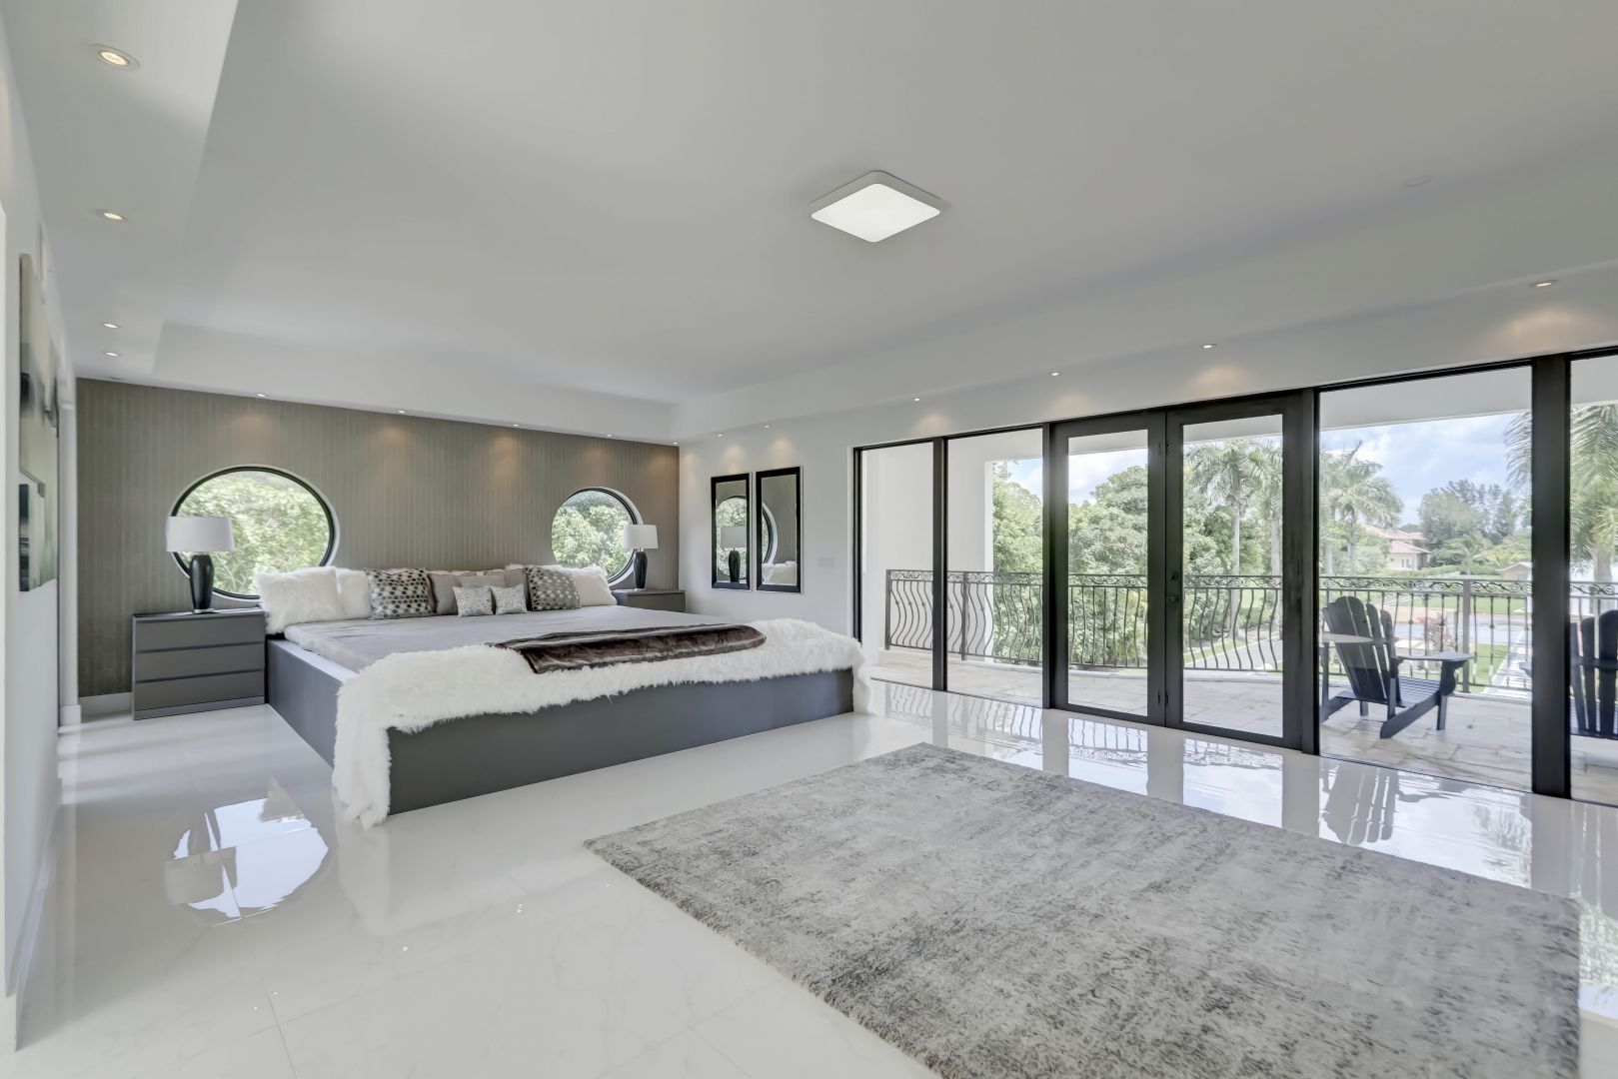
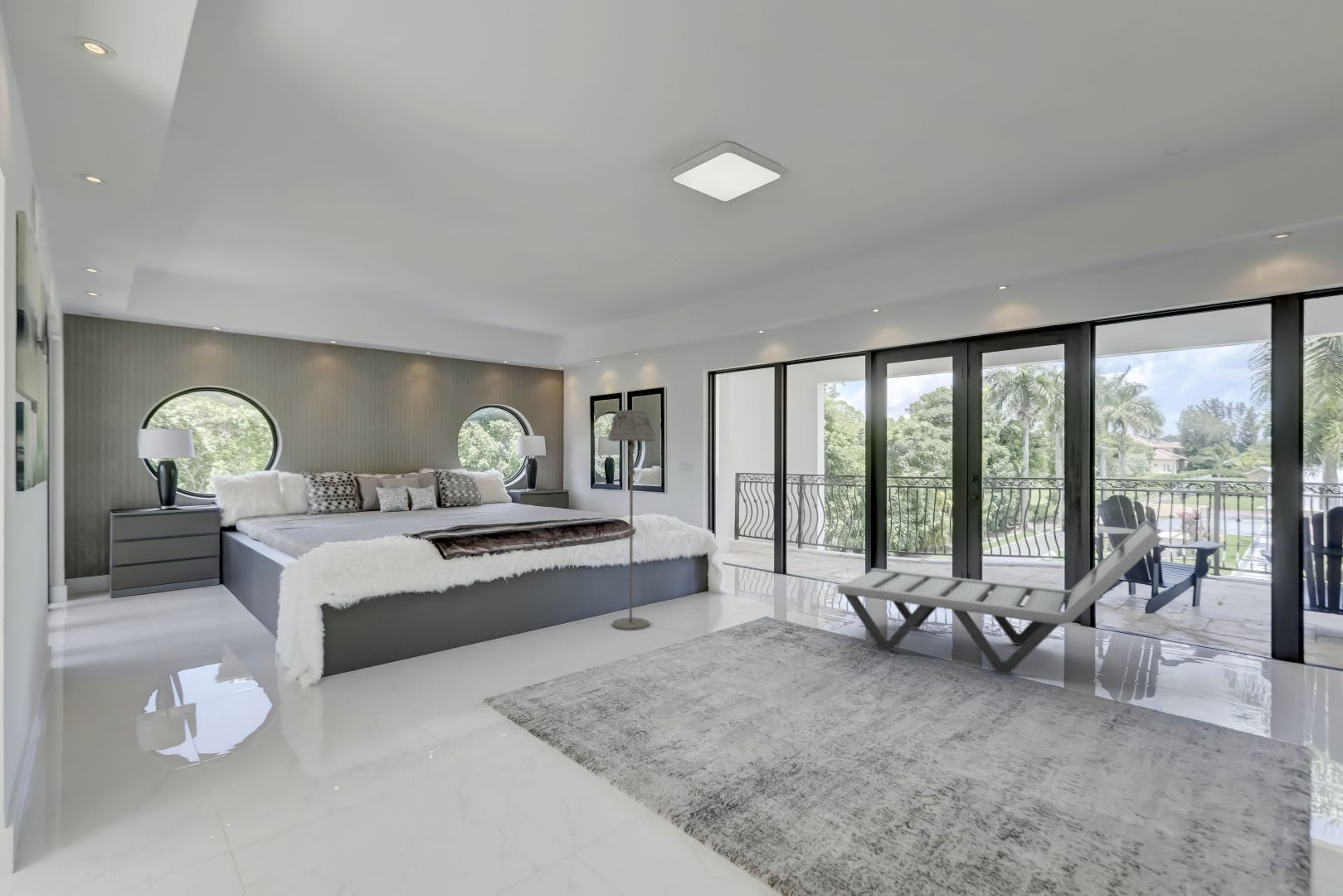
+ lounge chair [837,519,1163,676]
+ floor lamp [607,409,656,631]
